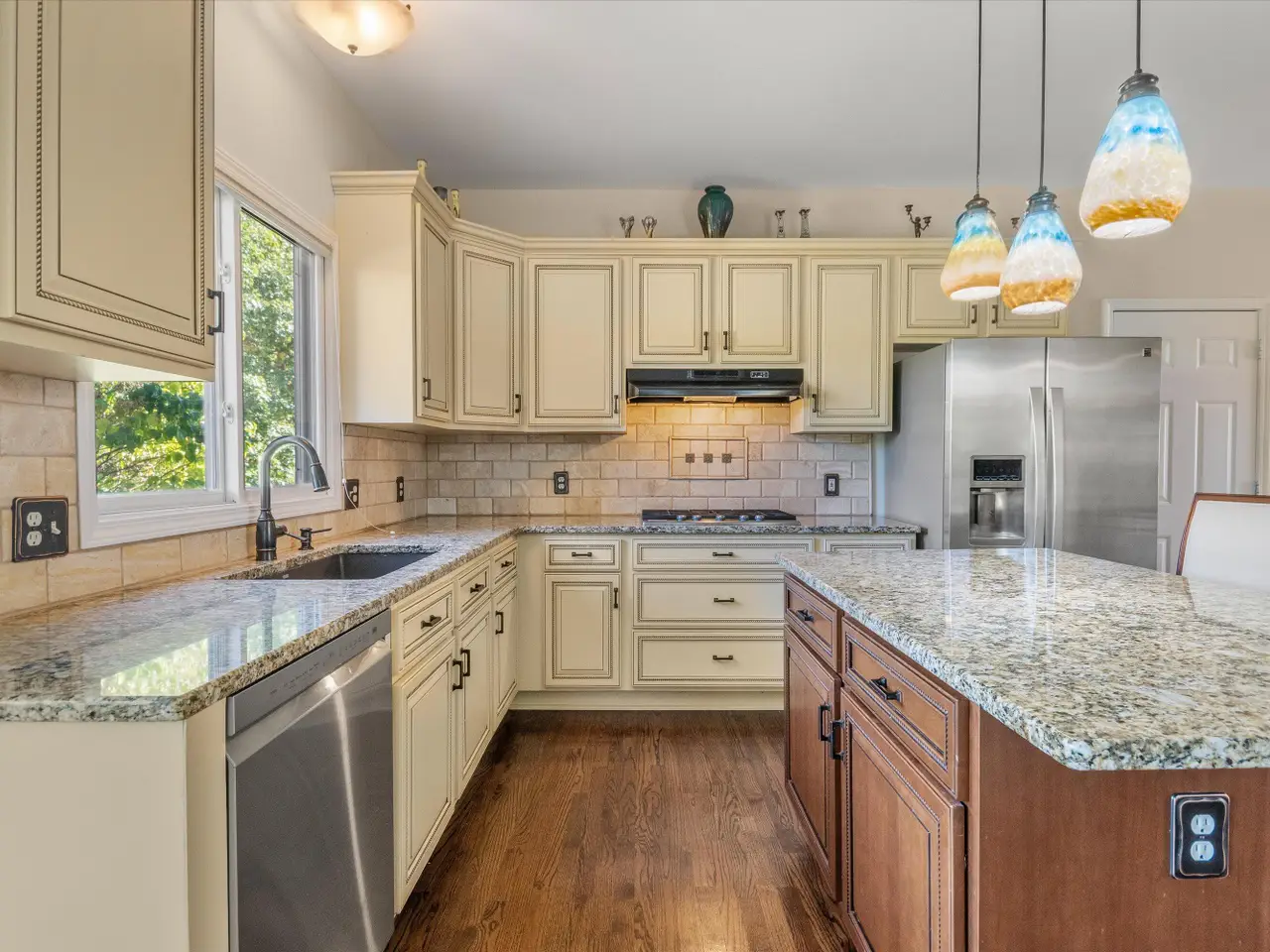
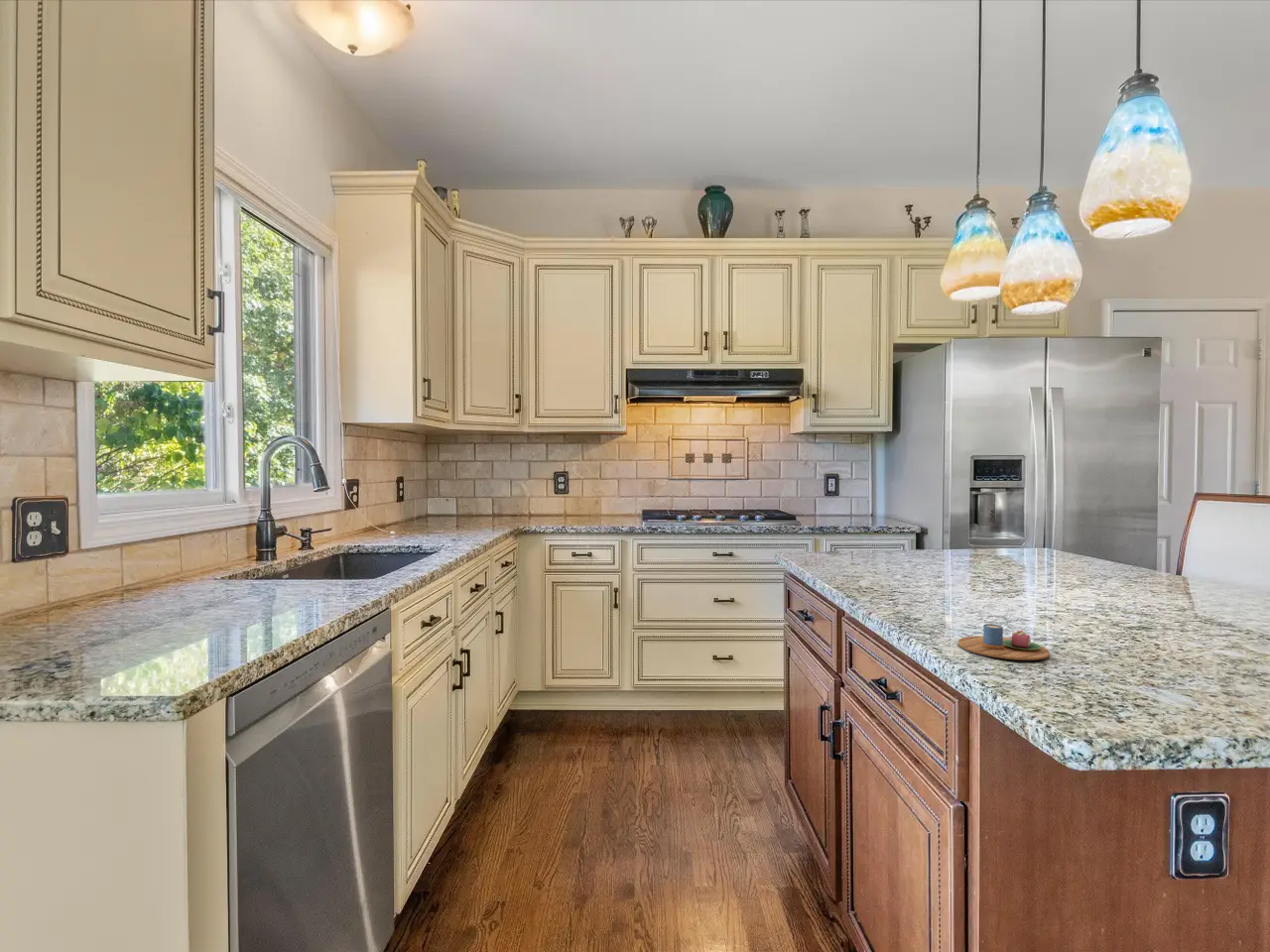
+ mug [957,623,1051,661]
